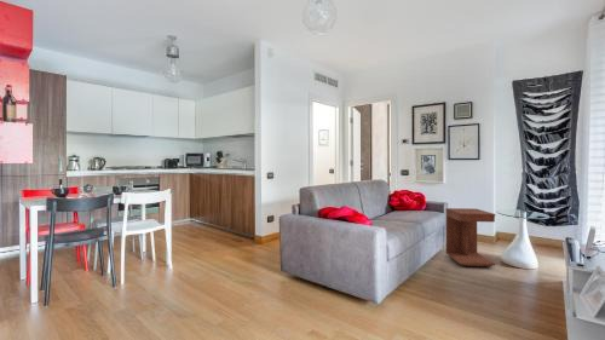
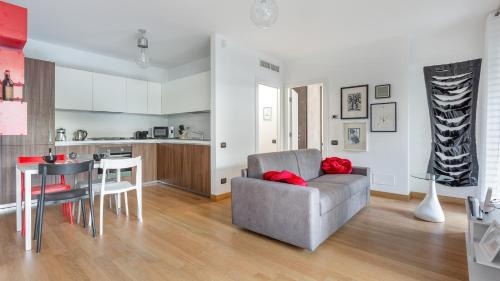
- side table [444,207,496,267]
